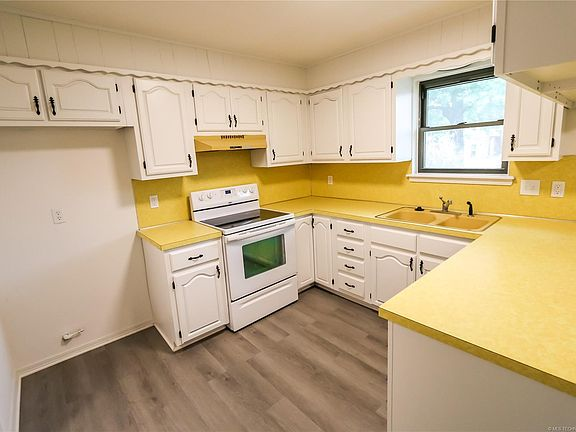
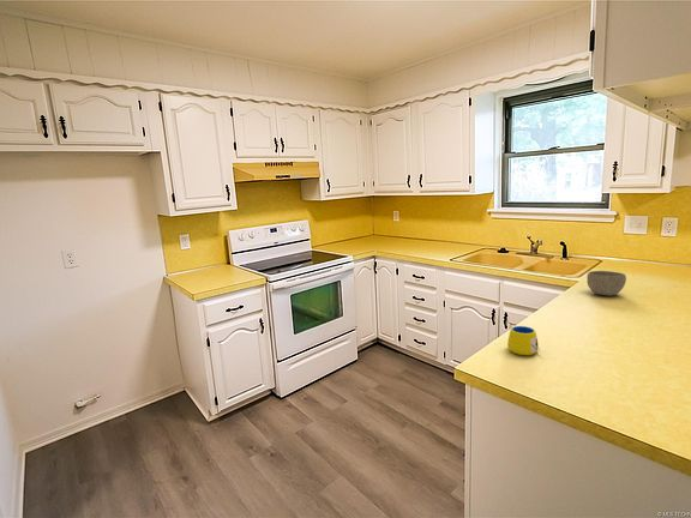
+ mug [506,325,542,356]
+ bowl [585,270,627,297]
